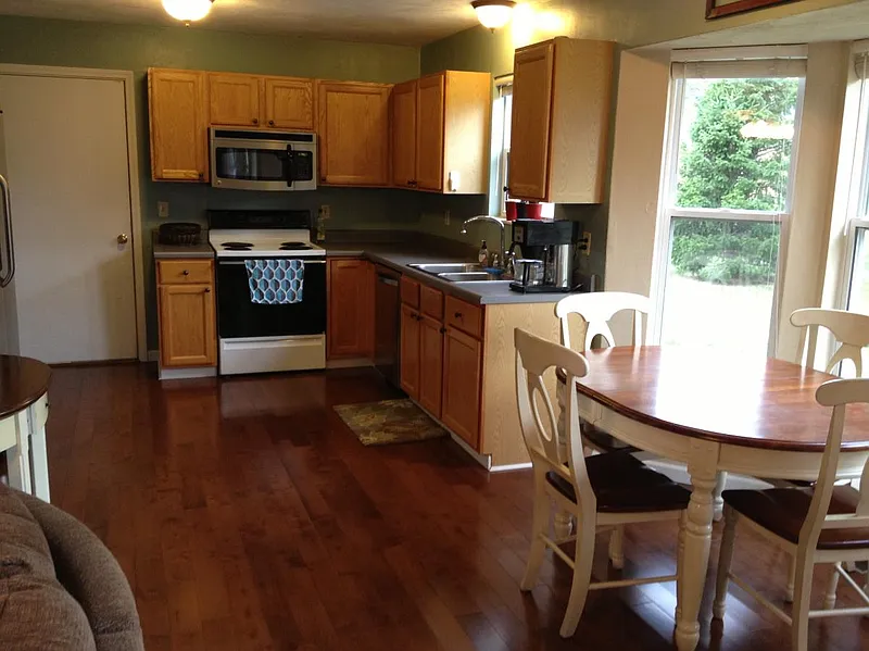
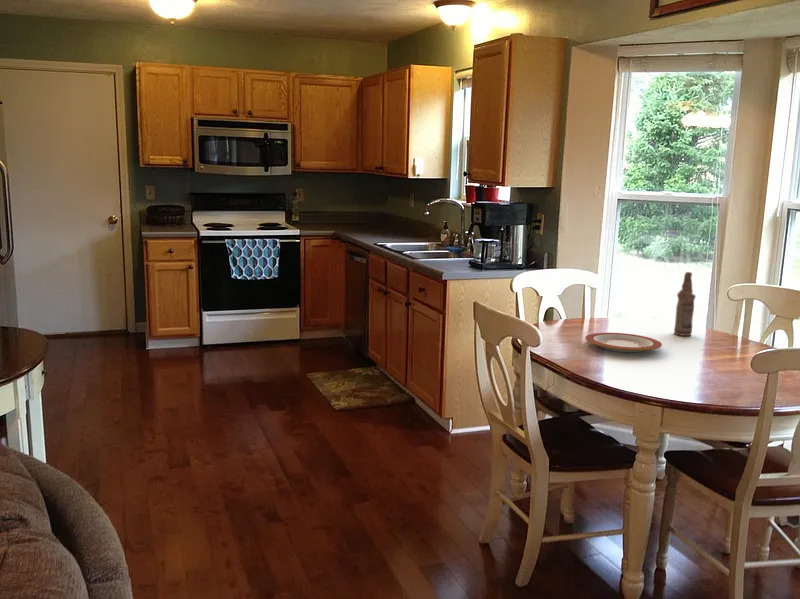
+ plate [584,332,663,353]
+ bottle [673,271,697,337]
